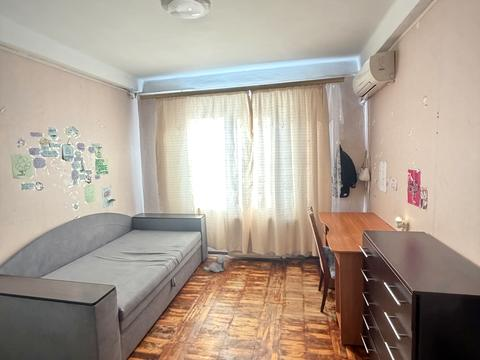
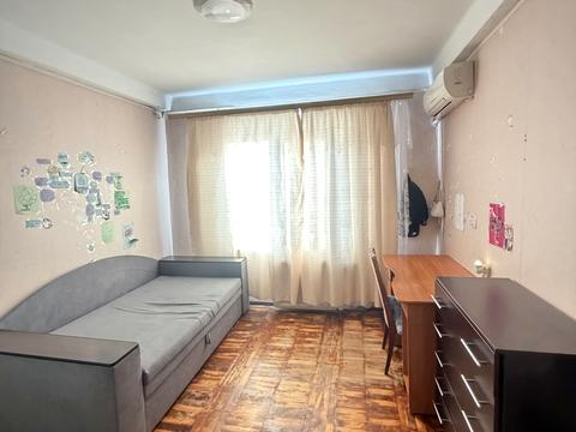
- plush toy [203,254,227,273]
